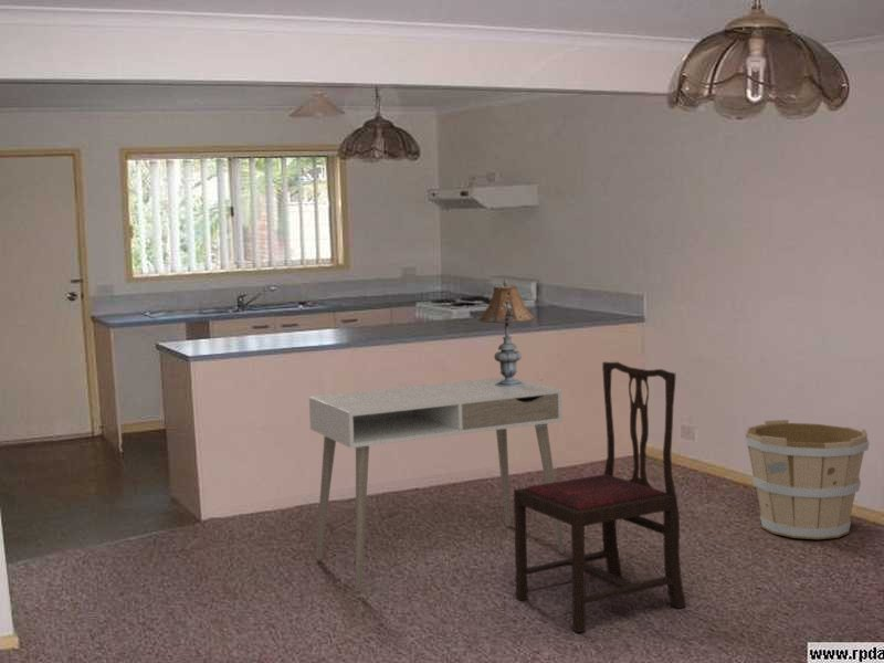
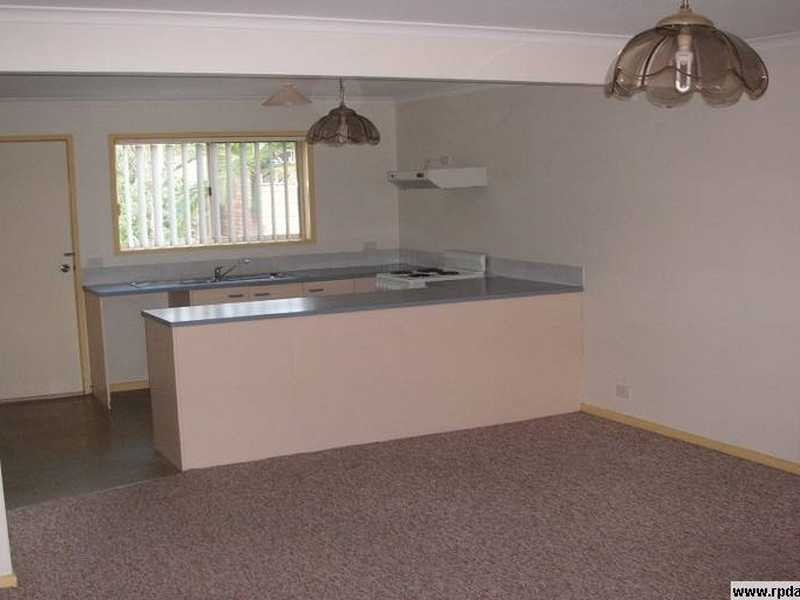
- wooden bucket [744,419,871,540]
- desk [308,376,566,592]
- dining chair [513,361,687,633]
- table lamp [477,277,544,387]
